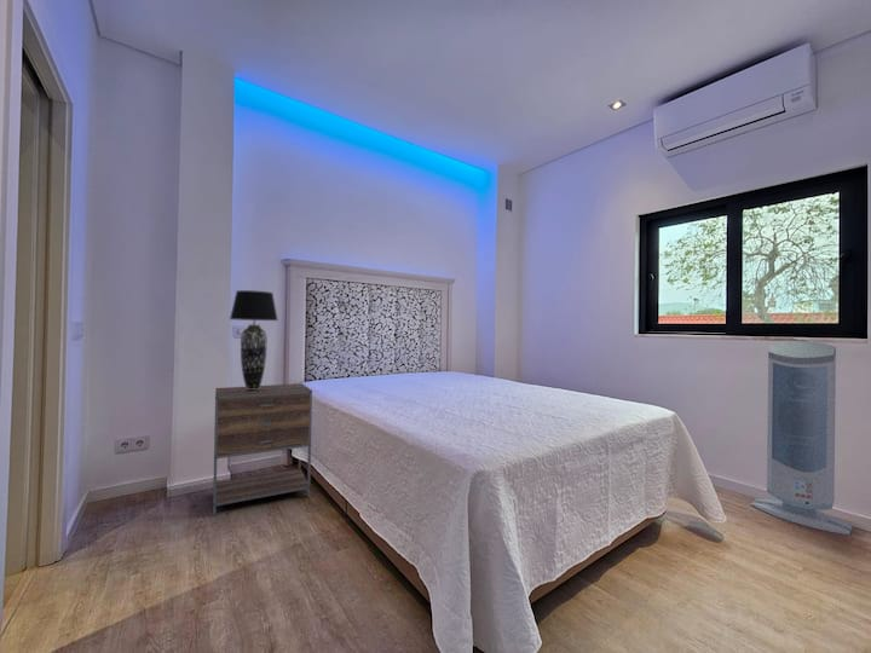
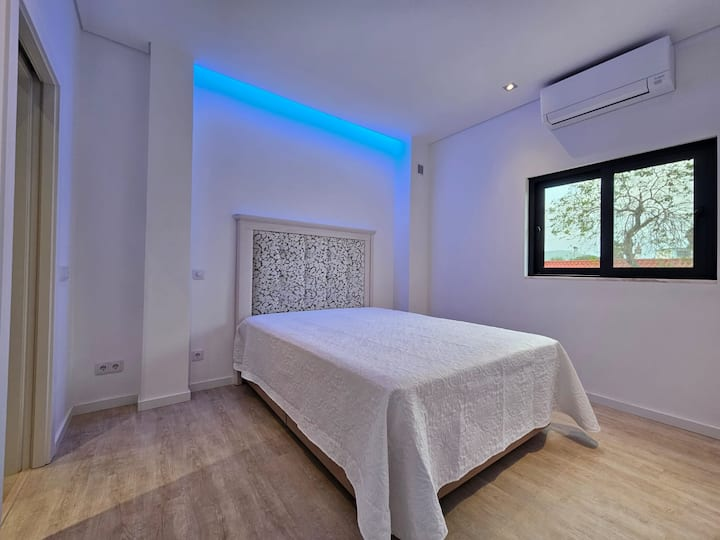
- air purifier [750,340,854,536]
- nightstand [212,382,313,518]
- table lamp [229,289,279,389]
